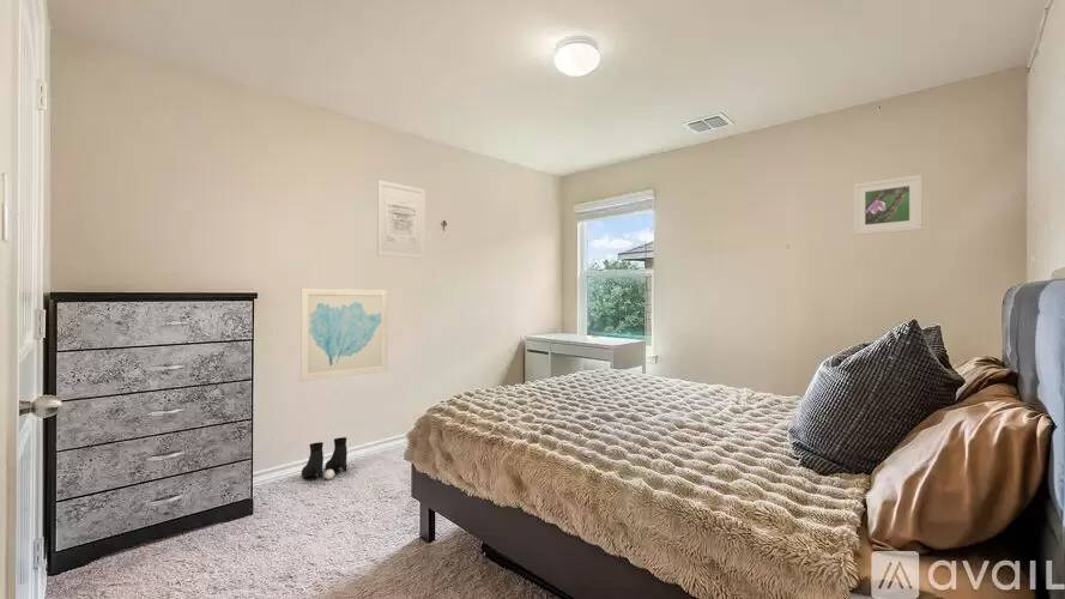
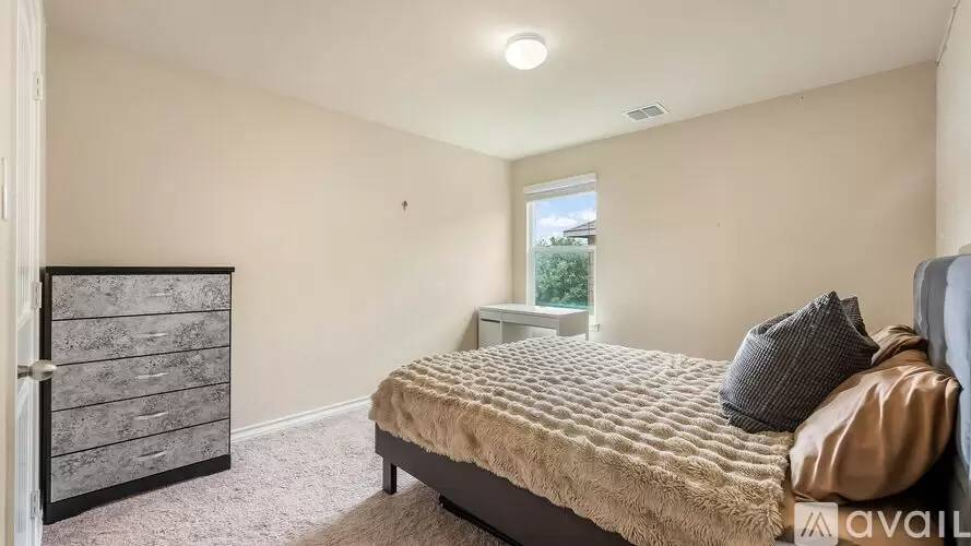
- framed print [853,174,924,236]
- wall art [376,179,426,260]
- boots [301,436,349,480]
- wall art [299,288,389,382]
